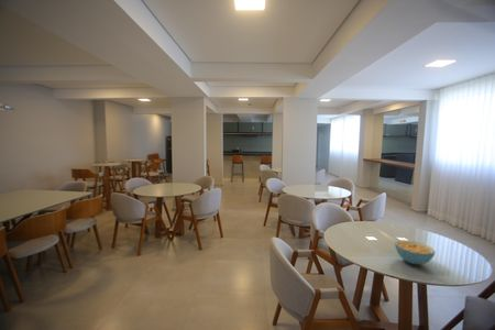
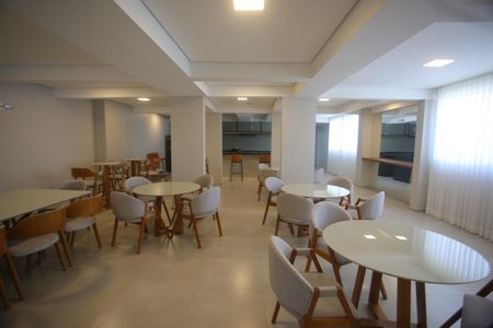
- cereal bowl [394,239,437,265]
